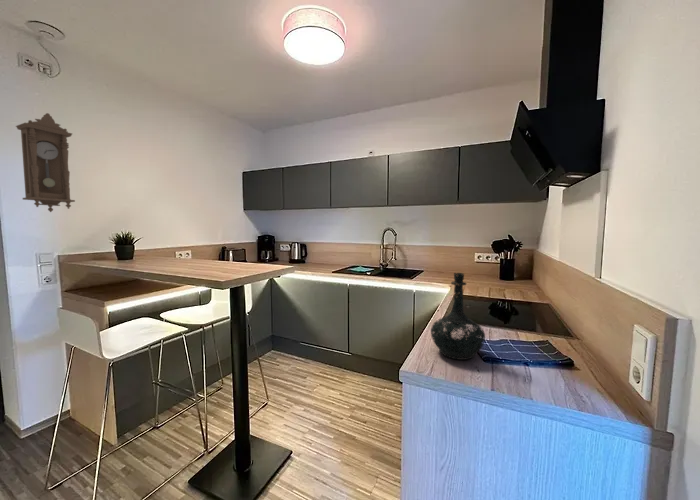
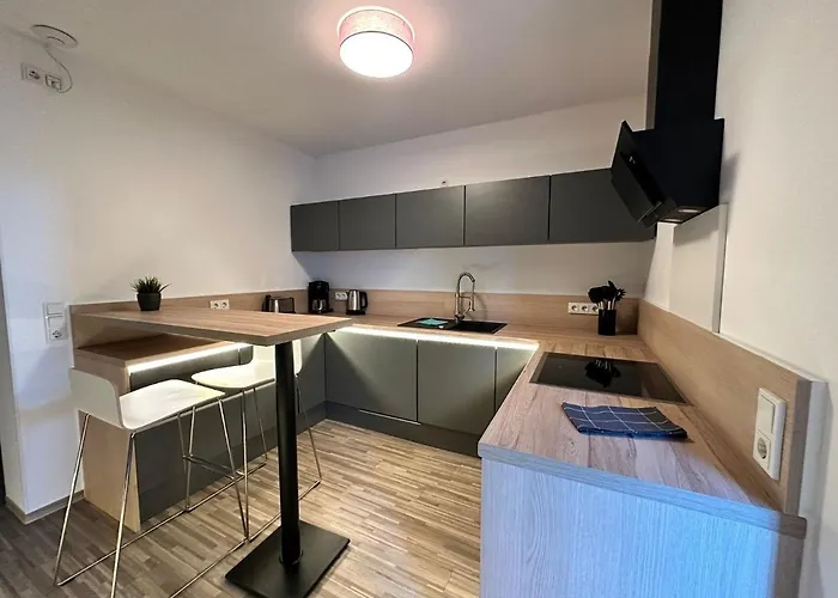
- bottle [430,272,486,361]
- pendulum clock [15,112,76,213]
